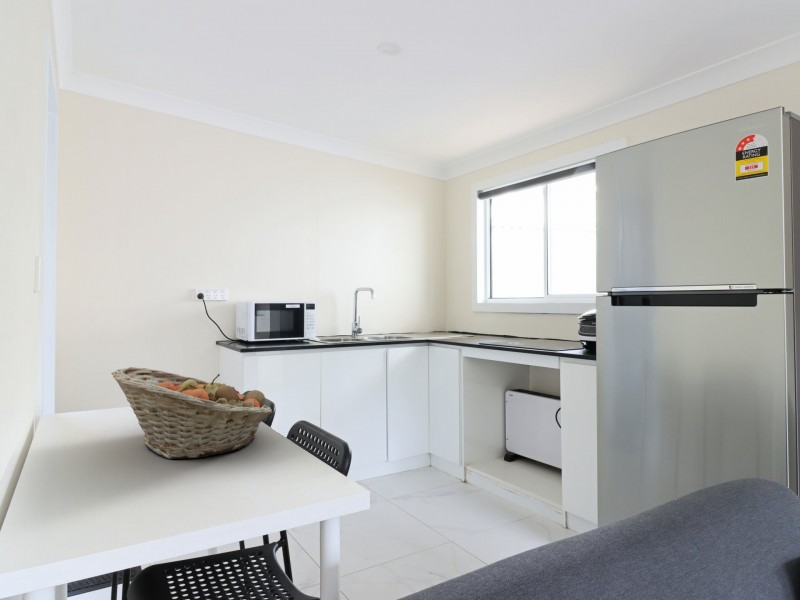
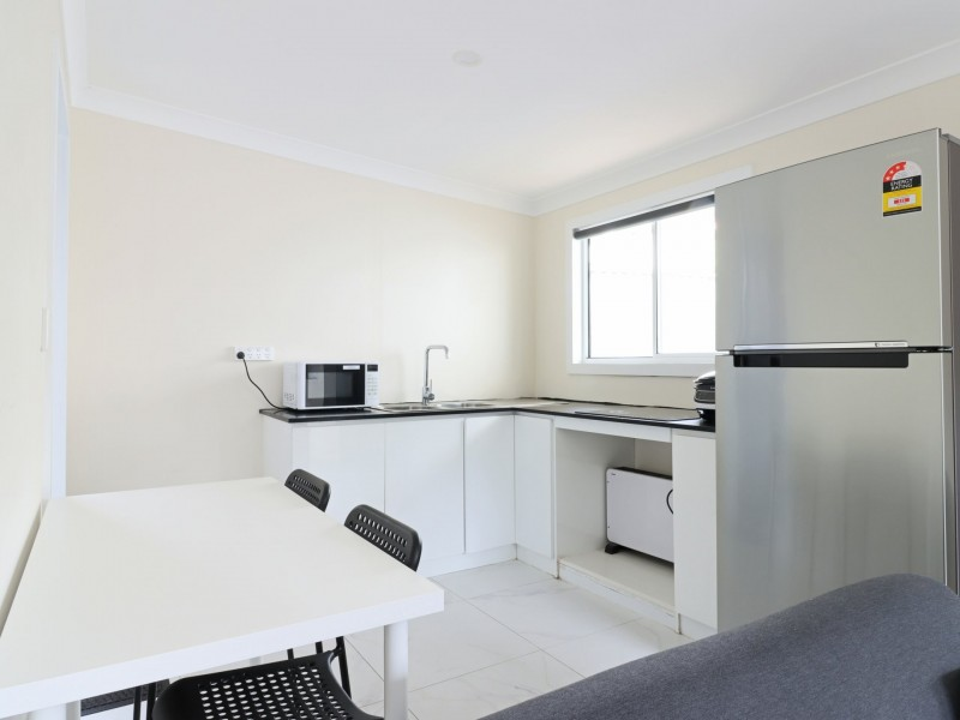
- fruit basket [110,366,273,460]
